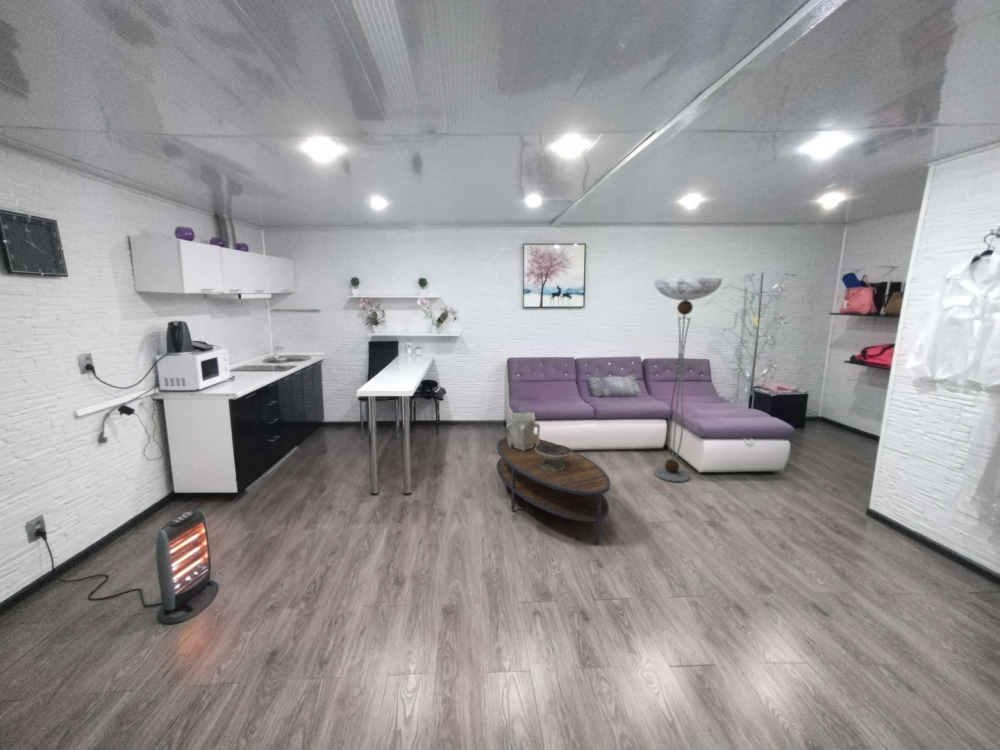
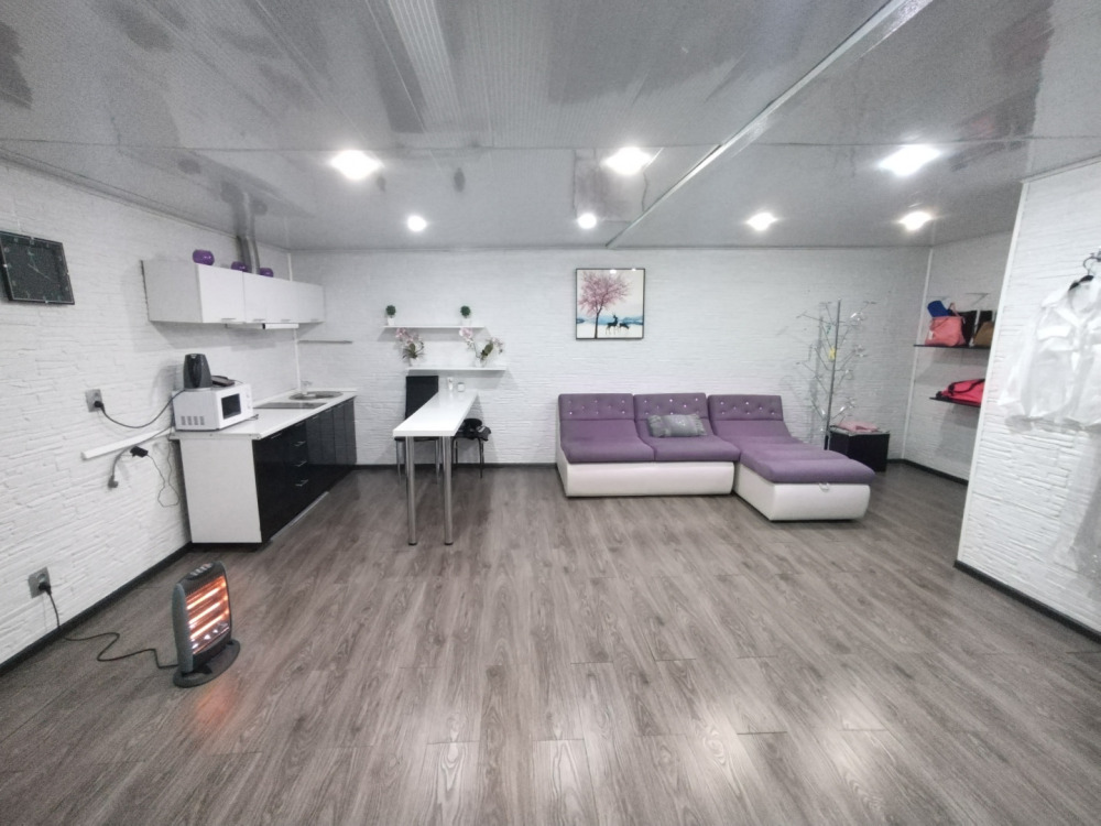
- floor lamp [653,276,724,483]
- vase [506,411,541,451]
- coffee table [496,436,611,544]
- decorative bowl [535,443,573,471]
